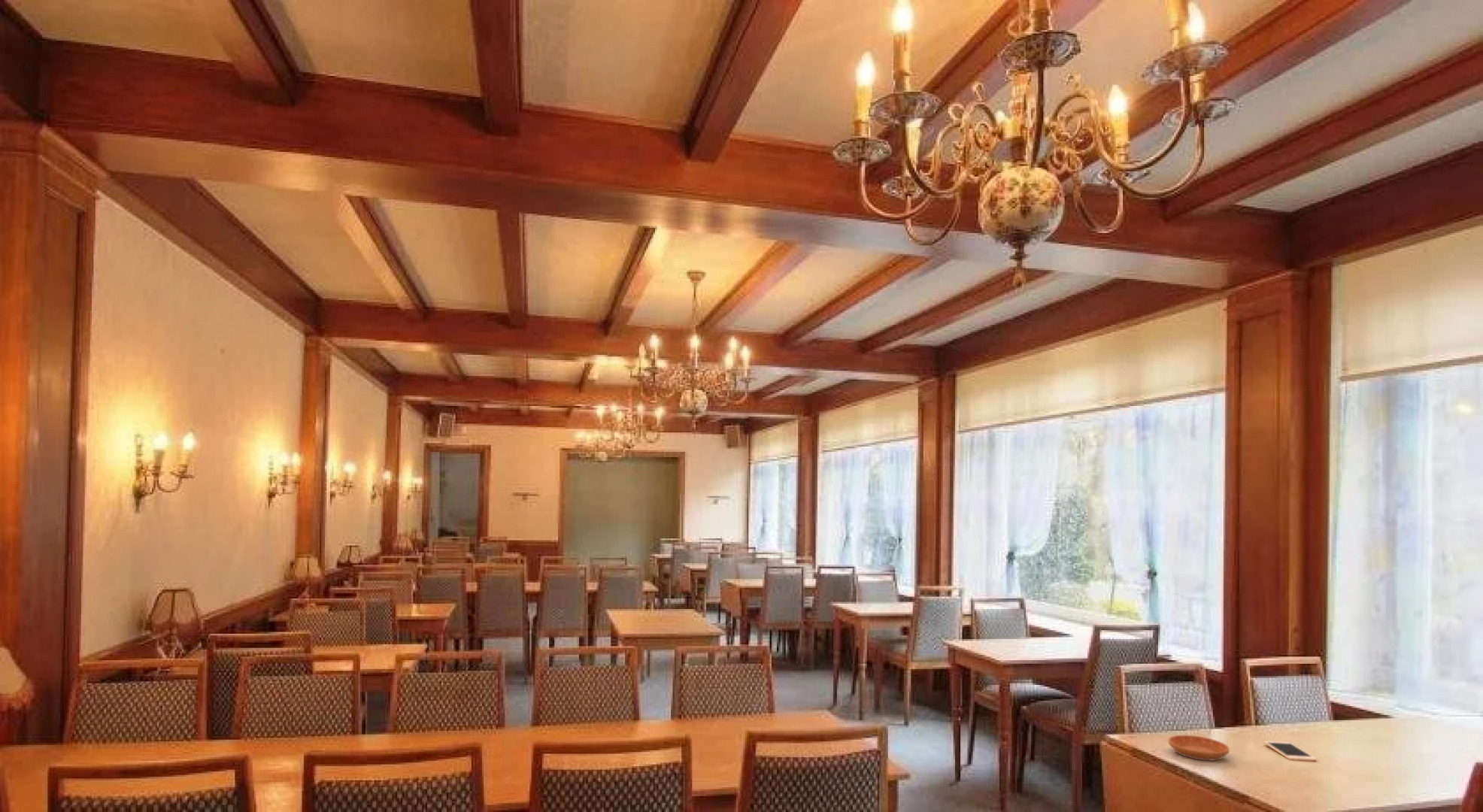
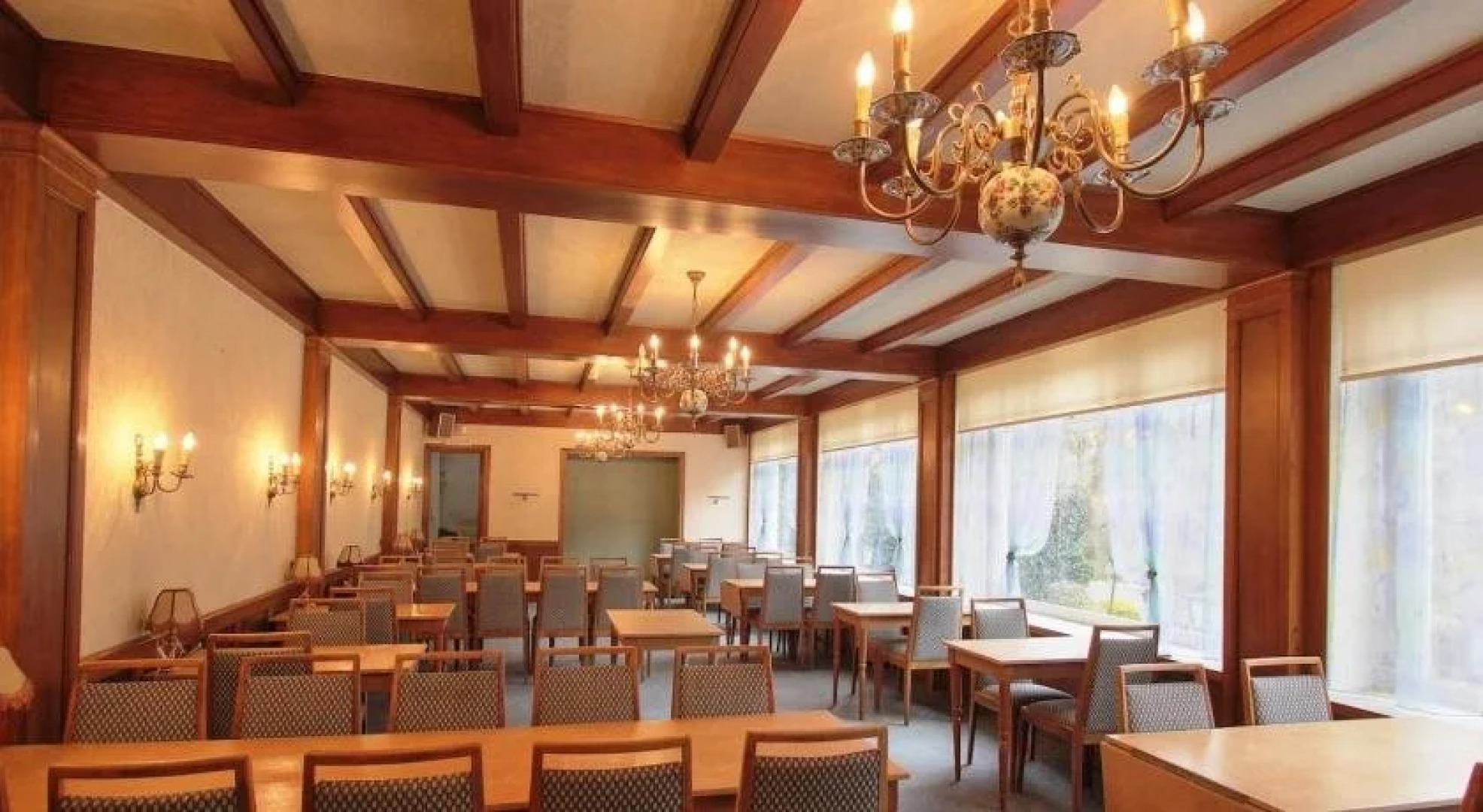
- cell phone [1263,741,1318,762]
- saucer [1168,735,1230,761]
